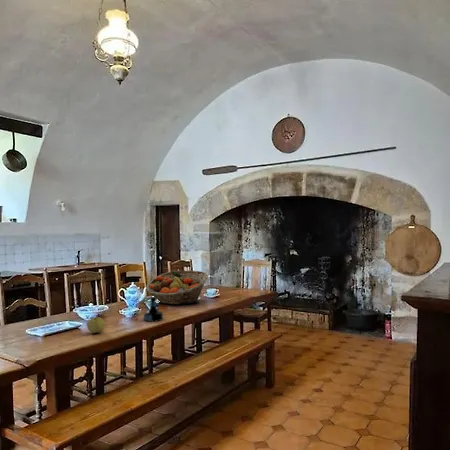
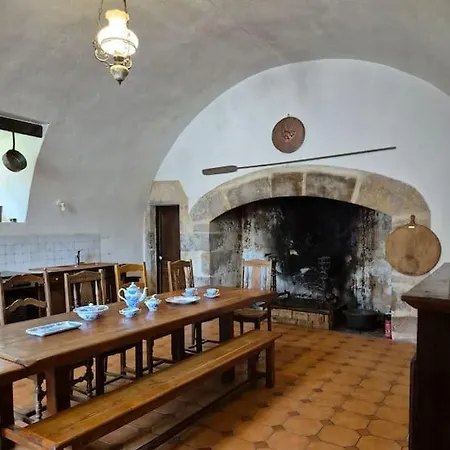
- fruit basket [145,270,209,305]
- tequila bottle [143,296,164,323]
- apple [86,316,106,334]
